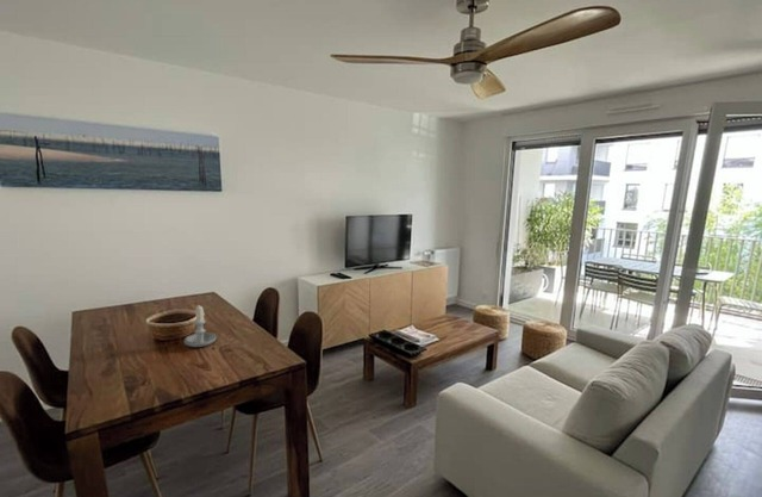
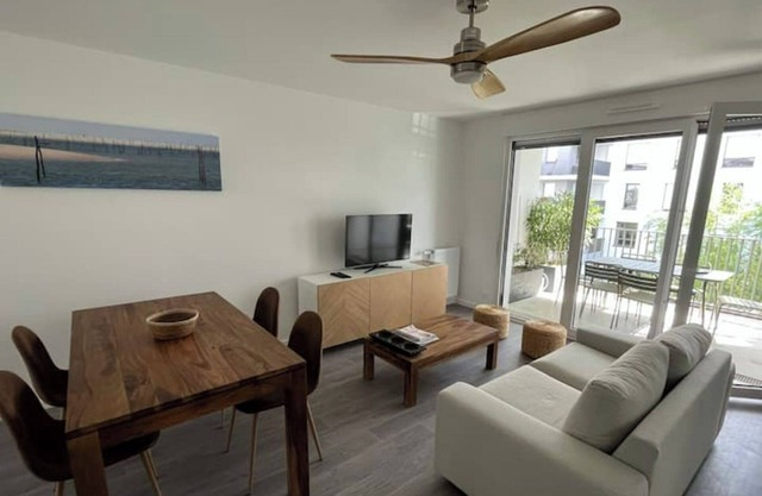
- candle [183,304,218,348]
